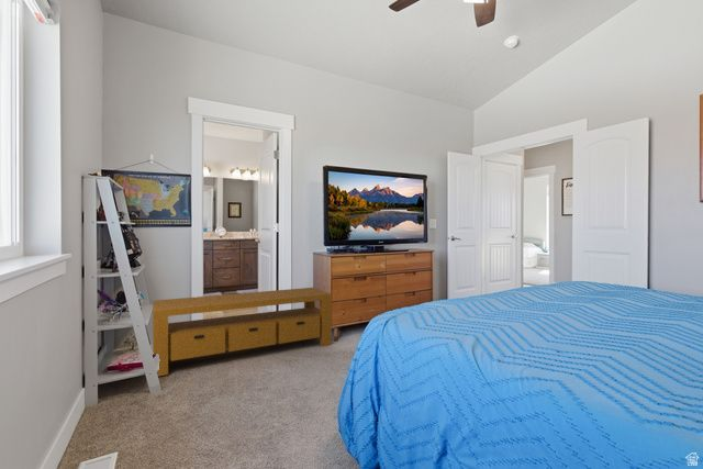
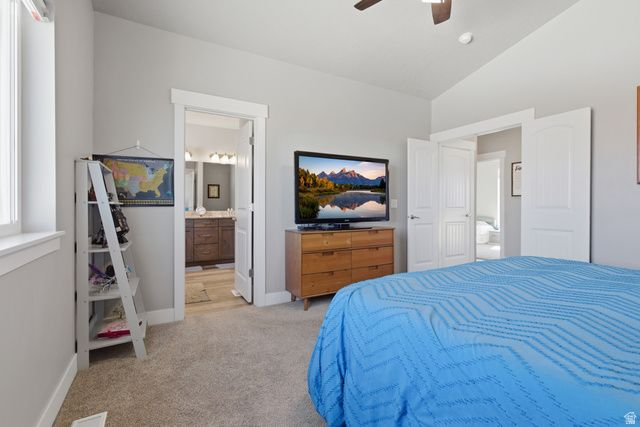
- tv stand [152,287,333,377]
